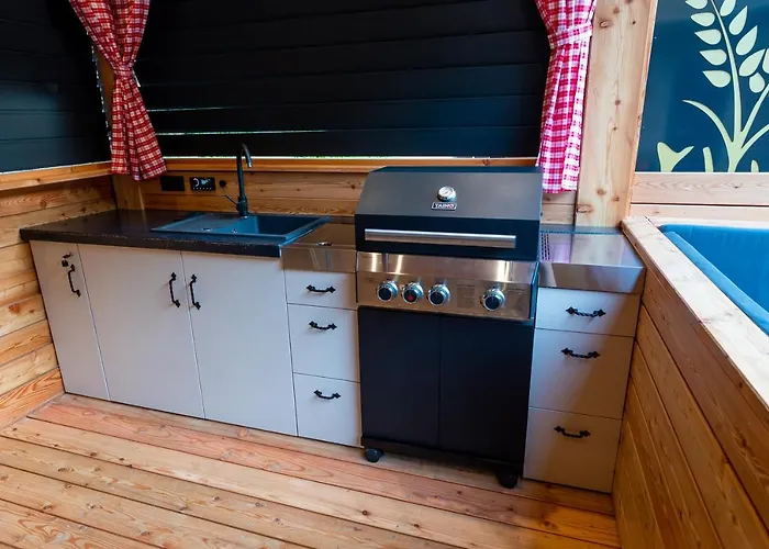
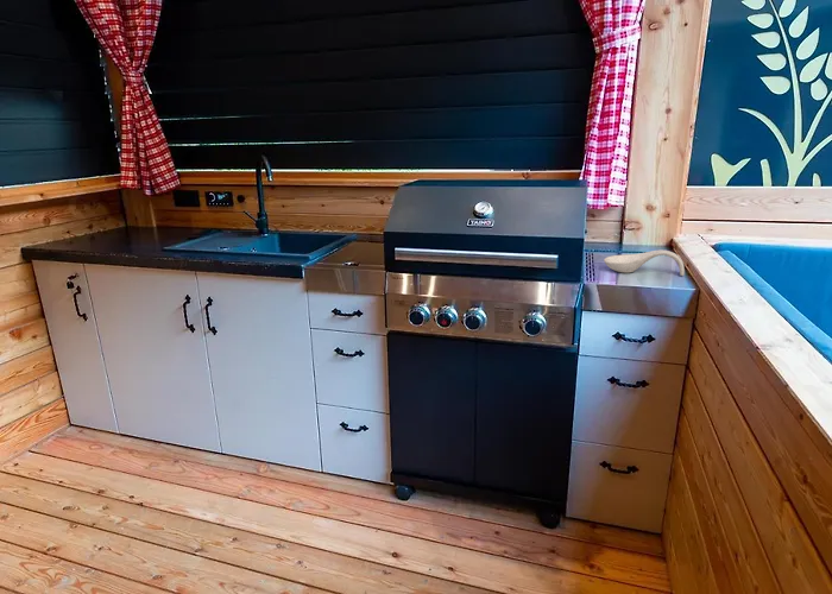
+ spoon rest [603,248,686,277]
